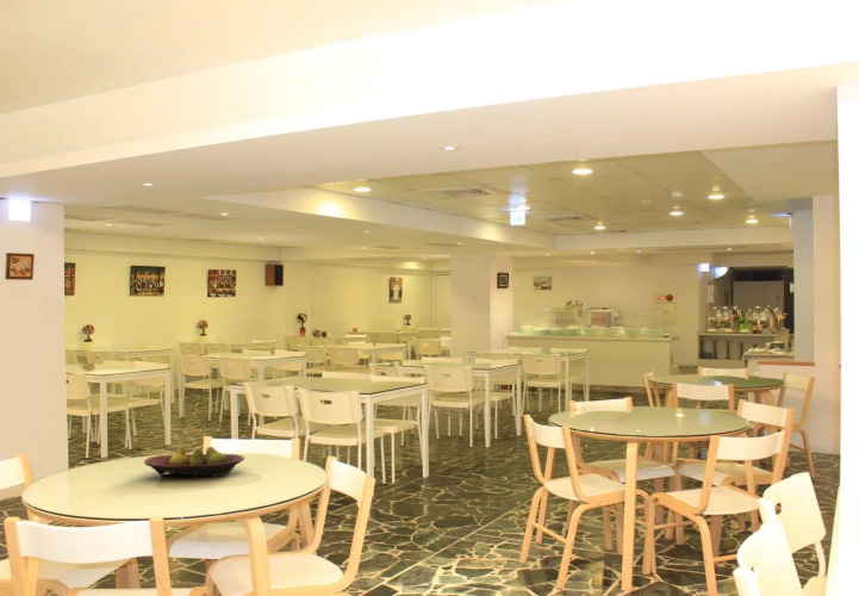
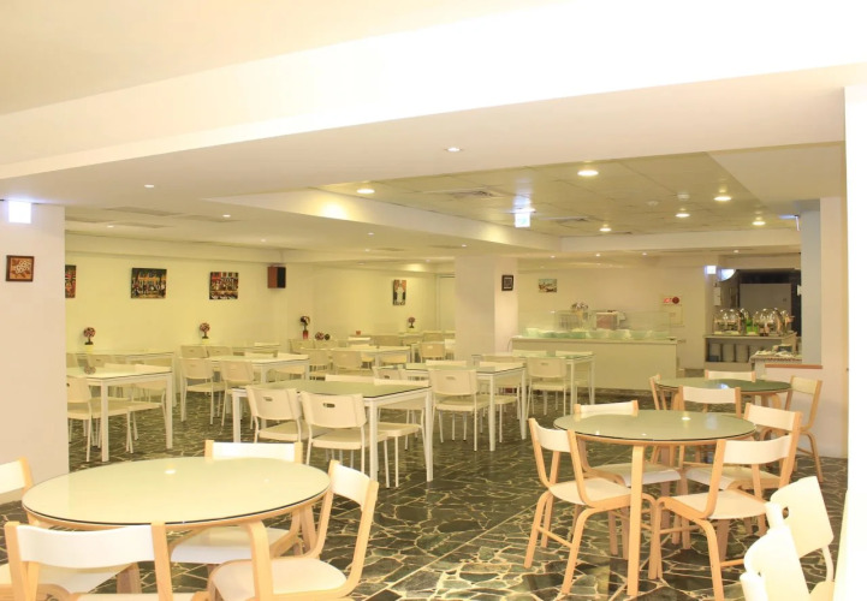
- fruit bowl [143,446,245,478]
